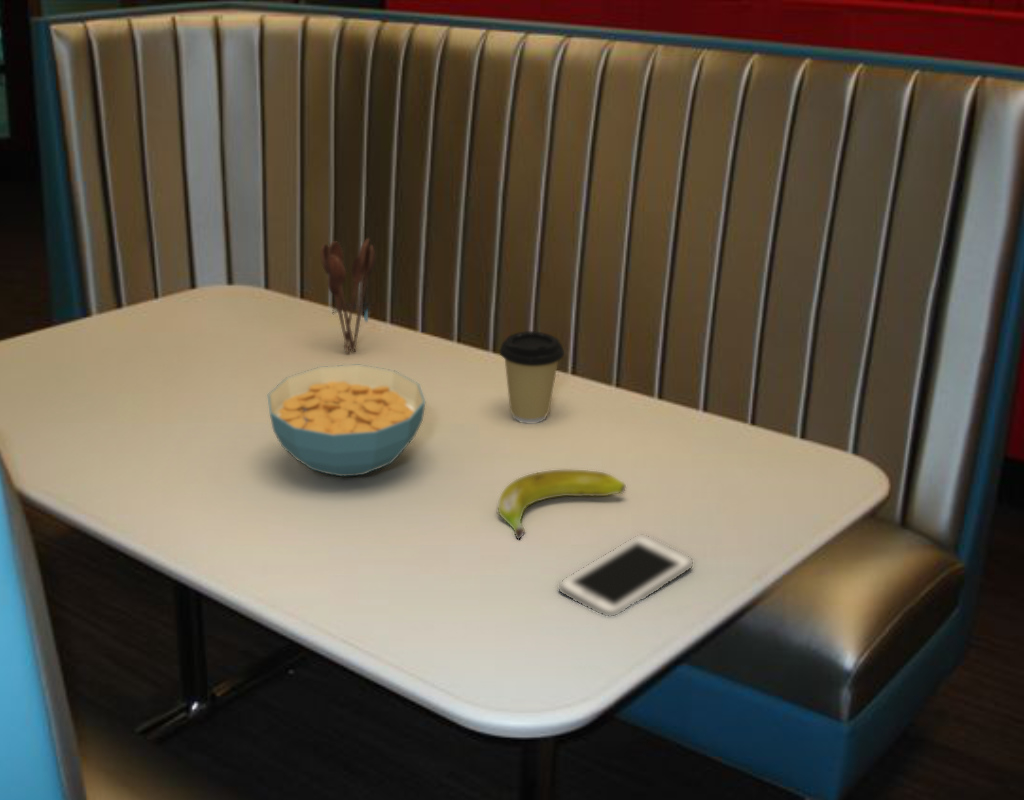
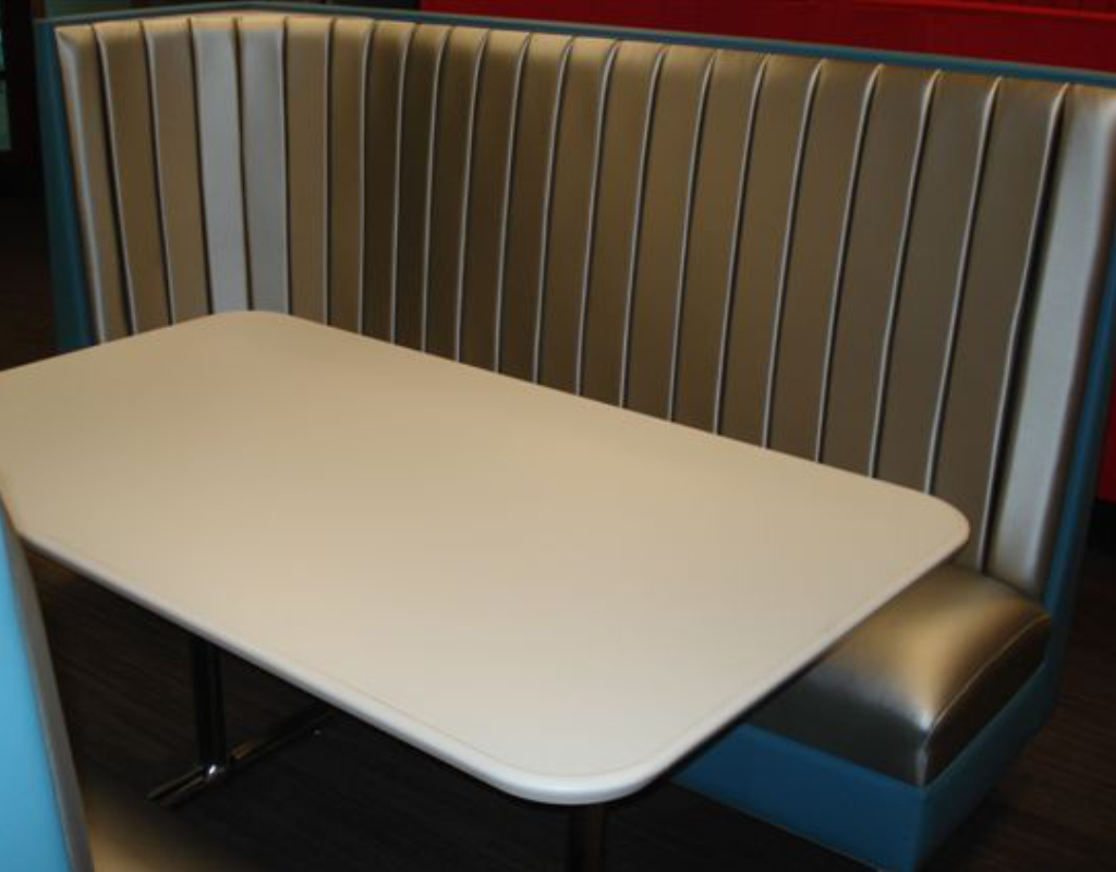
- utensil holder [319,237,377,355]
- banana [497,469,627,541]
- cereal bowl [267,364,426,477]
- coffee cup [499,330,565,425]
- cell phone [558,534,694,617]
